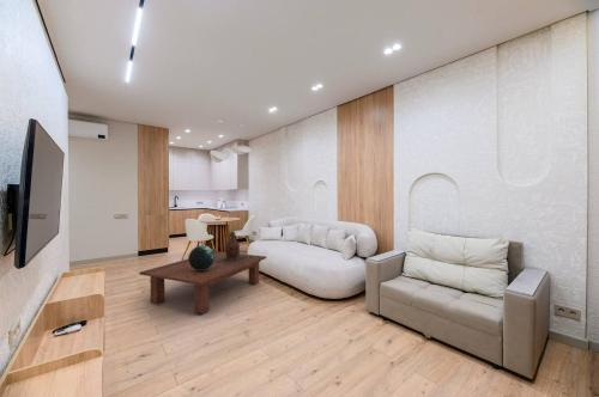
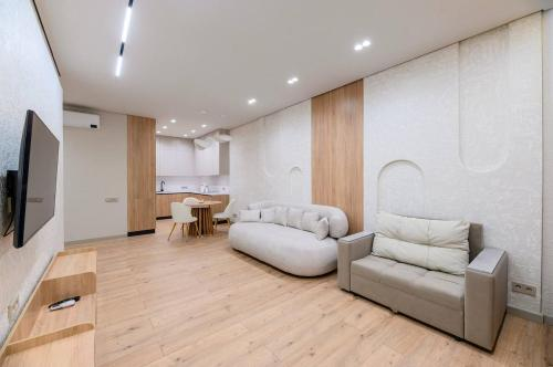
- lantern [214,230,249,264]
- decorative globe [187,244,214,270]
- coffee table [138,250,267,316]
